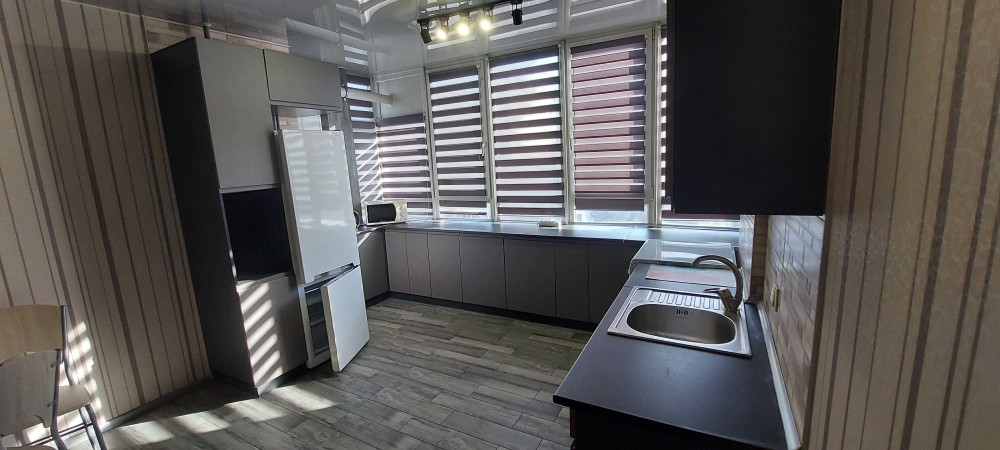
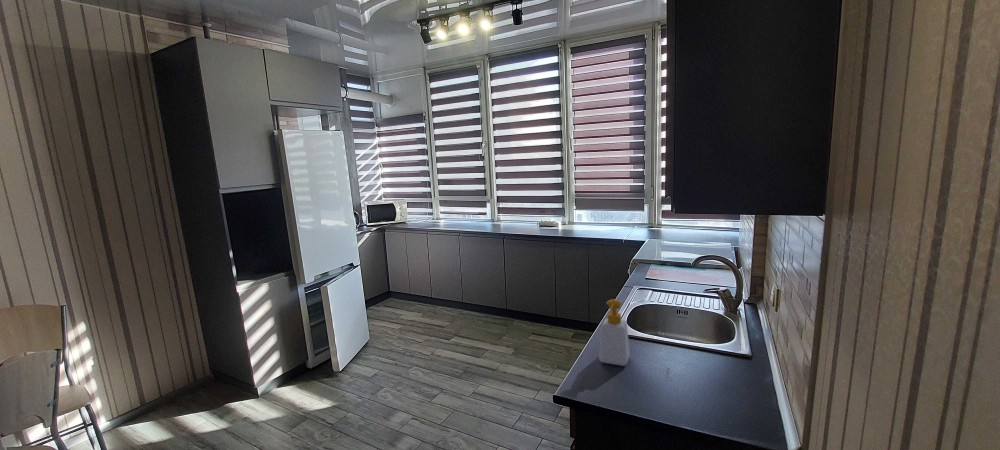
+ soap bottle [598,298,631,367]
